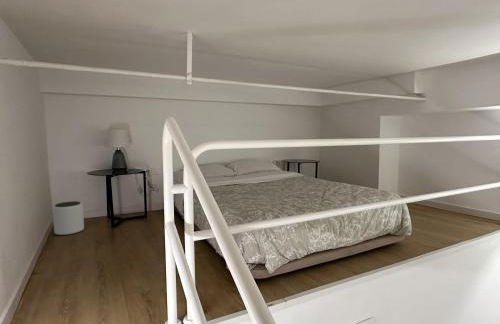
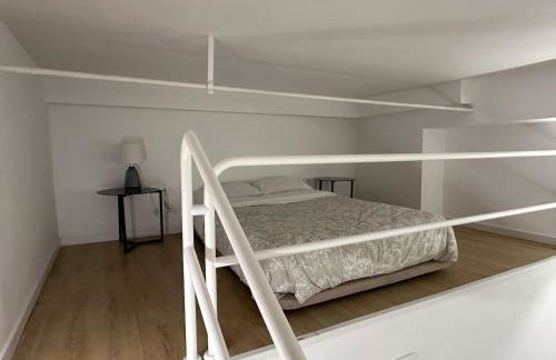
- plant pot [52,200,85,236]
